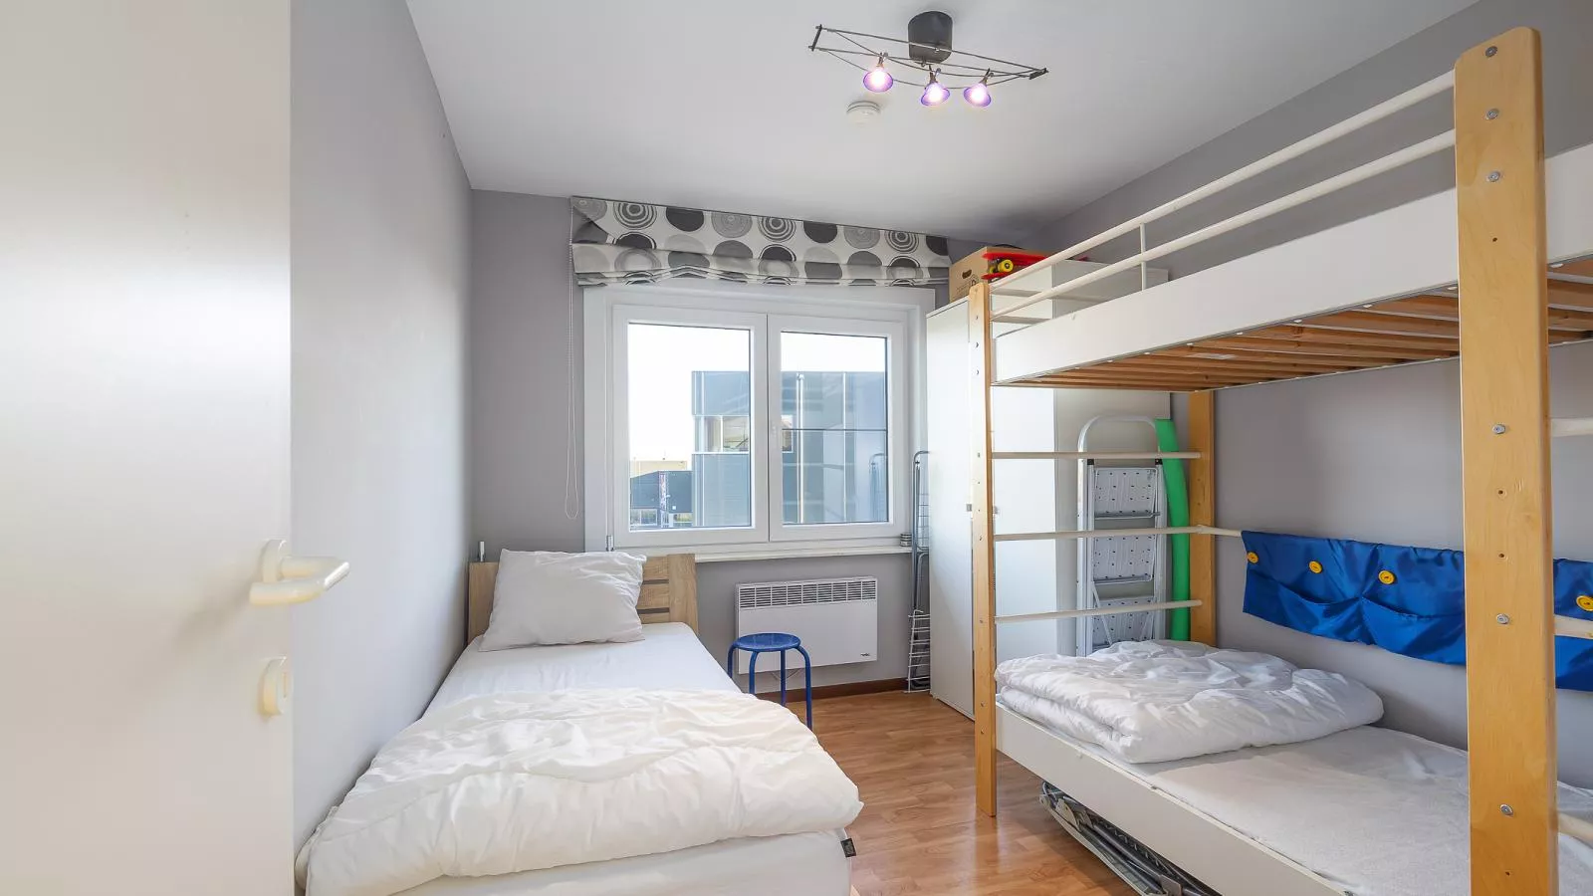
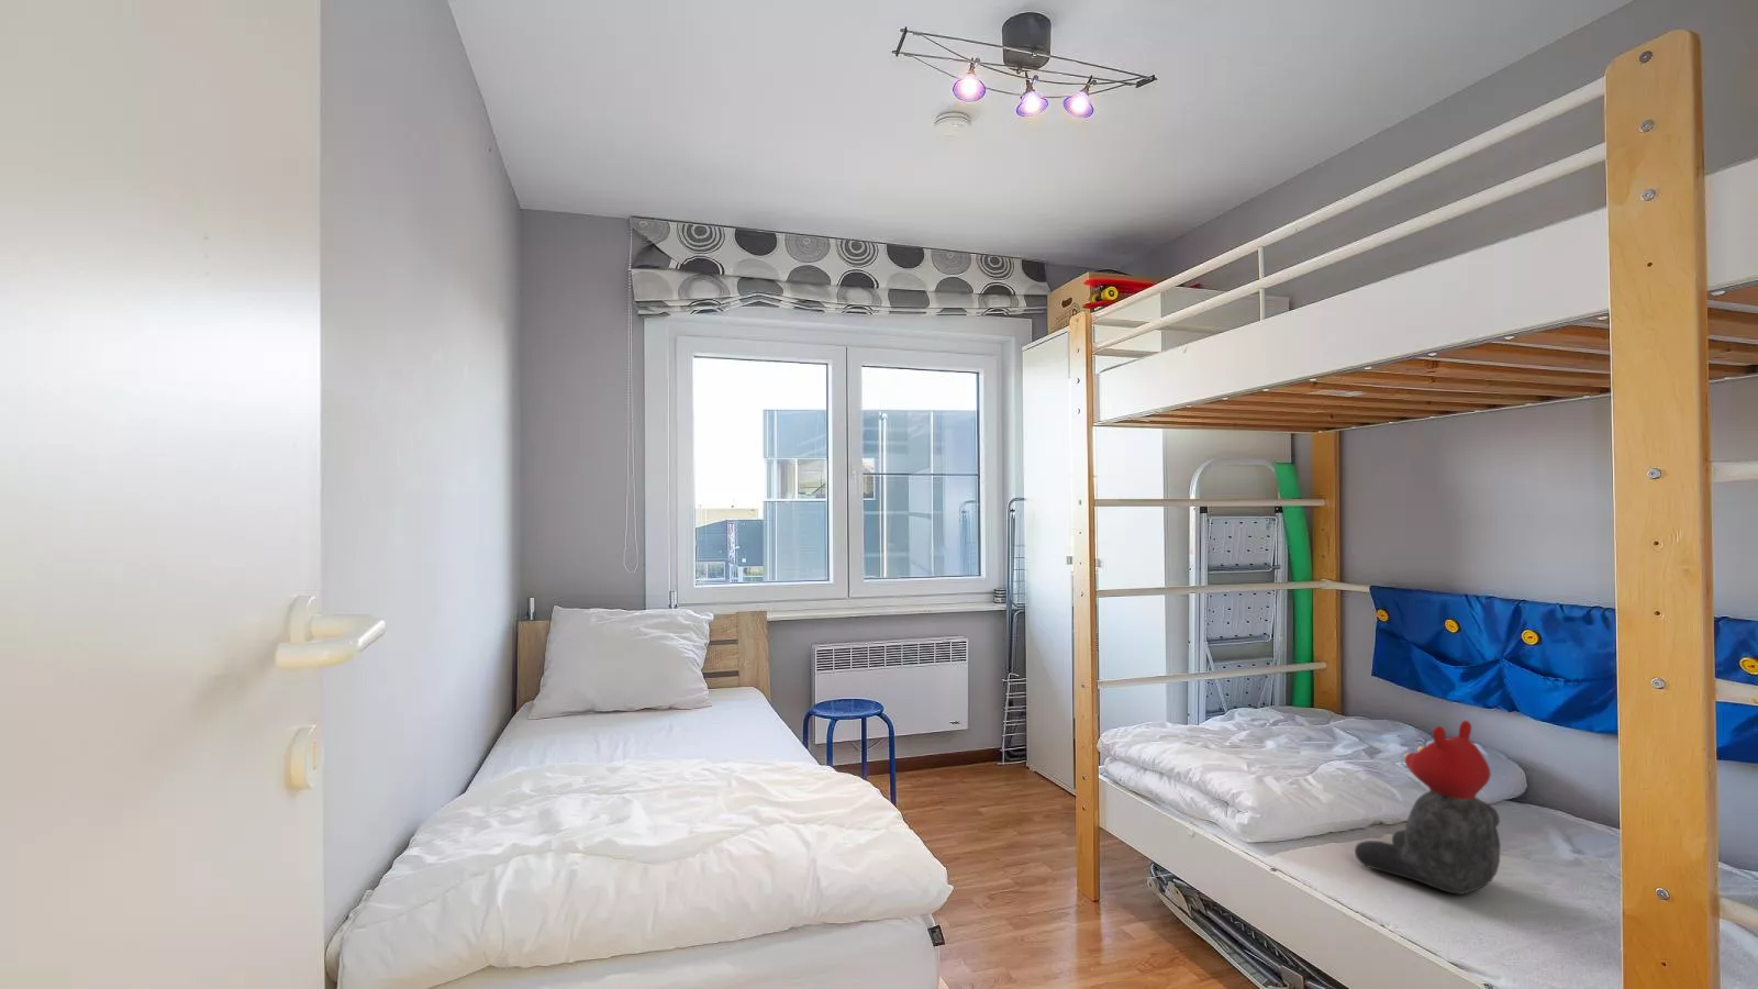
+ teddy bear [1354,720,1502,896]
